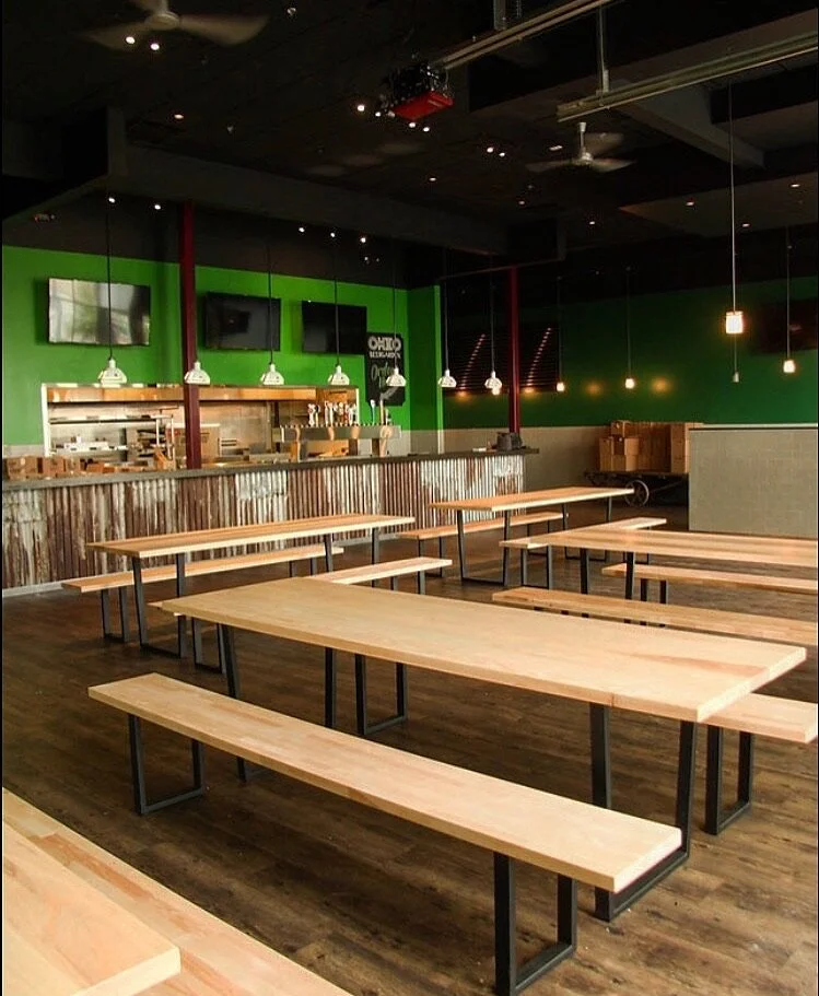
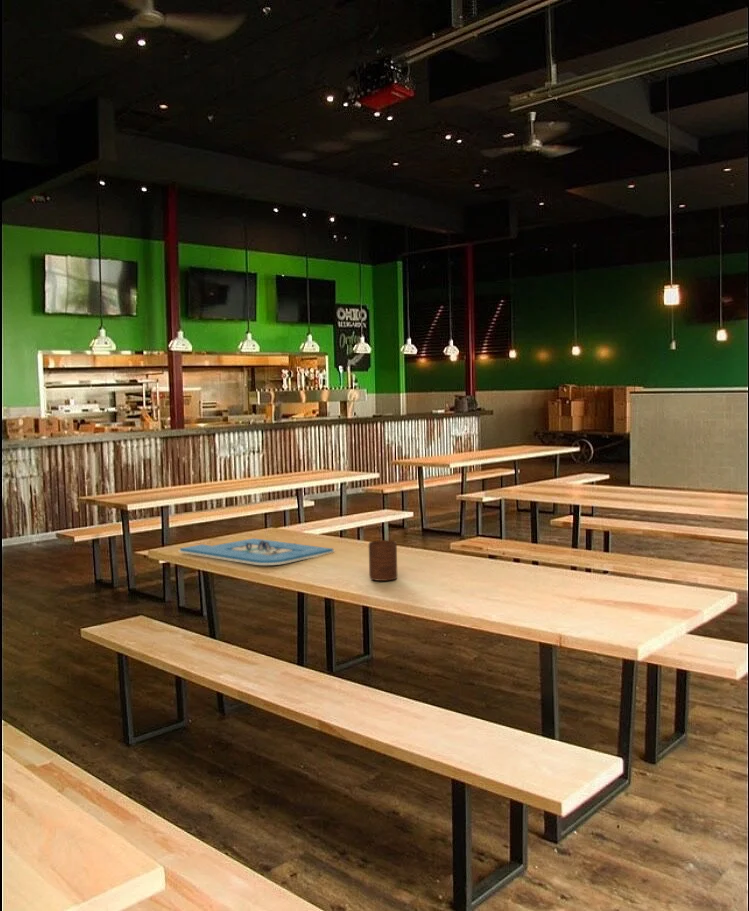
+ board game [177,537,336,566]
+ cup [368,539,398,582]
